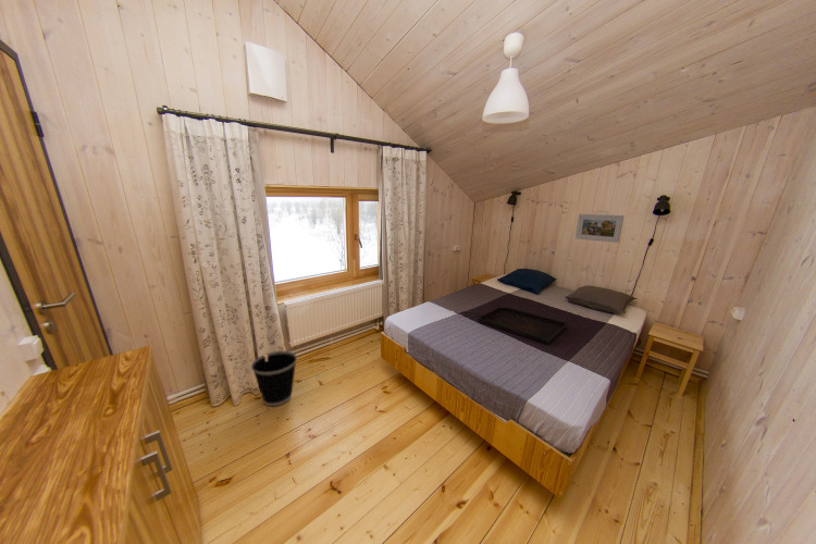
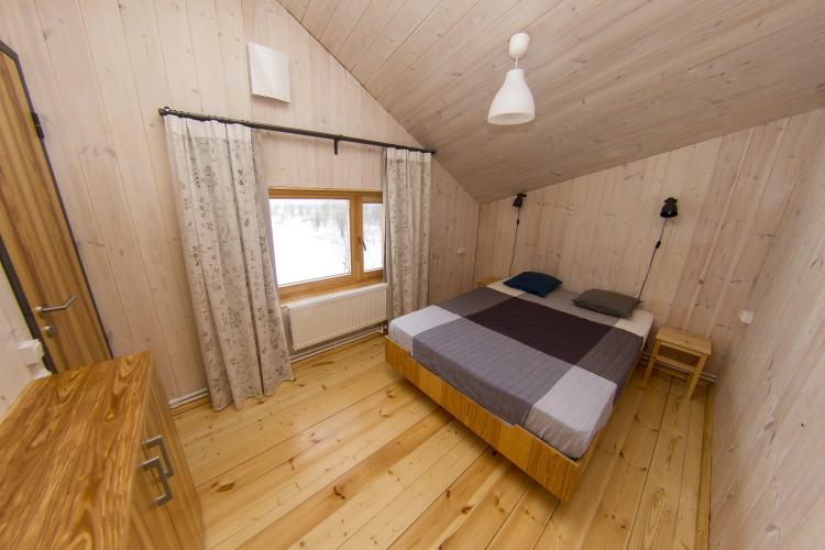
- serving tray [477,307,569,345]
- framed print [574,213,625,244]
- wastebasket [250,350,298,407]
